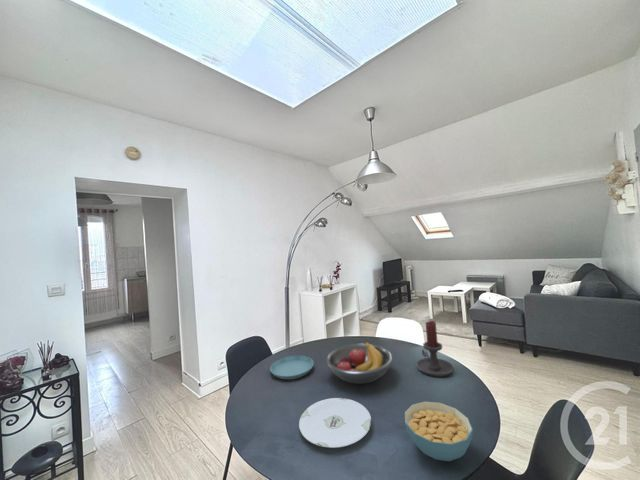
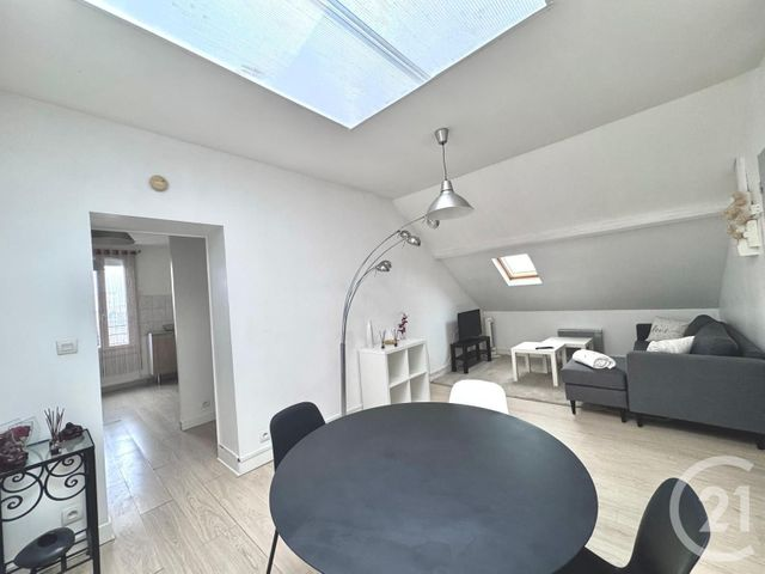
- cereal bowl [404,400,474,462]
- fruit bowl [325,341,393,385]
- plate [298,397,372,449]
- saucer [269,355,315,380]
- candle holder [415,320,455,378]
